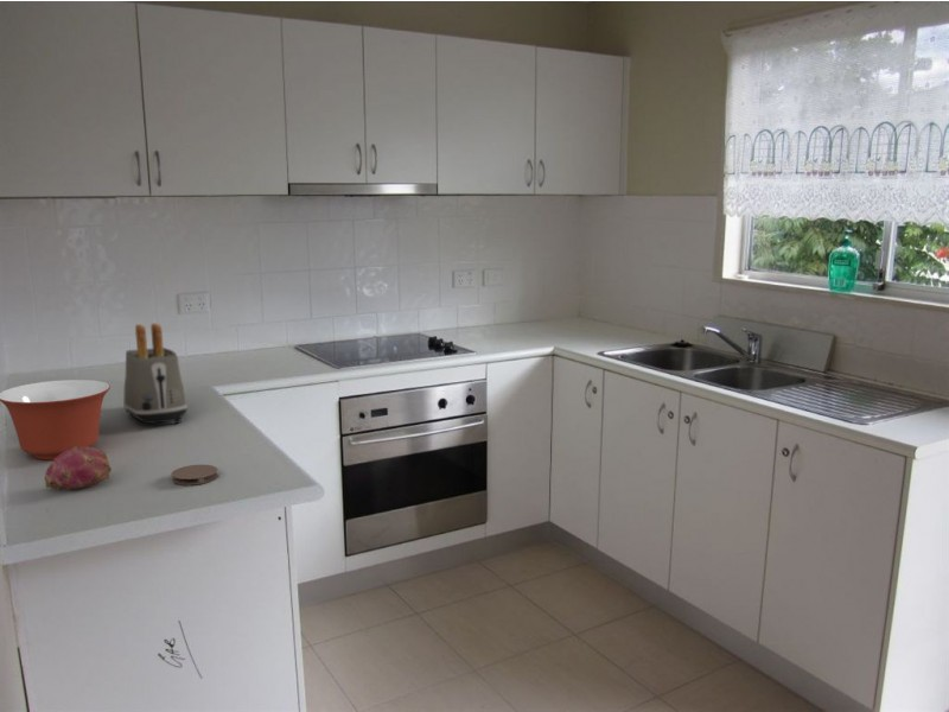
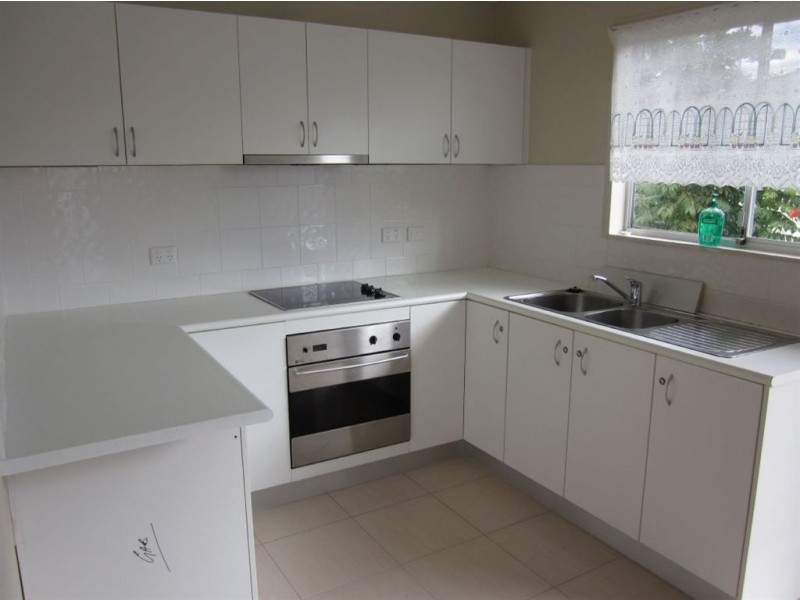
- mixing bowl [0,379,112,460]
- fruit [44,446,113,491]
- coaster [171,464,219,487]
- toaster [122,322,189,425]
